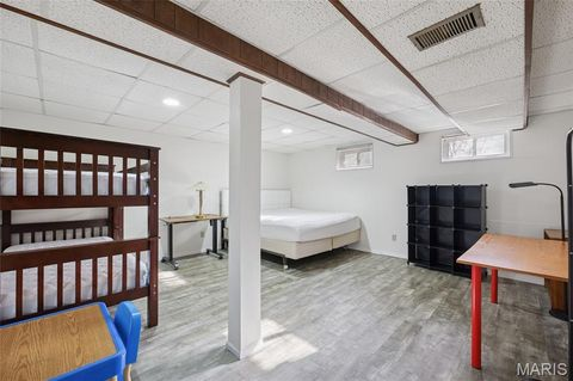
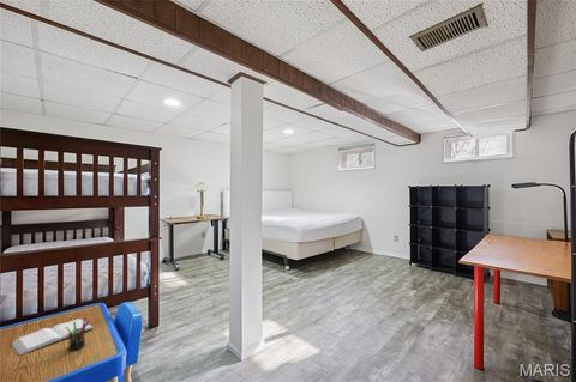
+ book [11,317,95,357]
+ pen holder [65,316,90,352]
